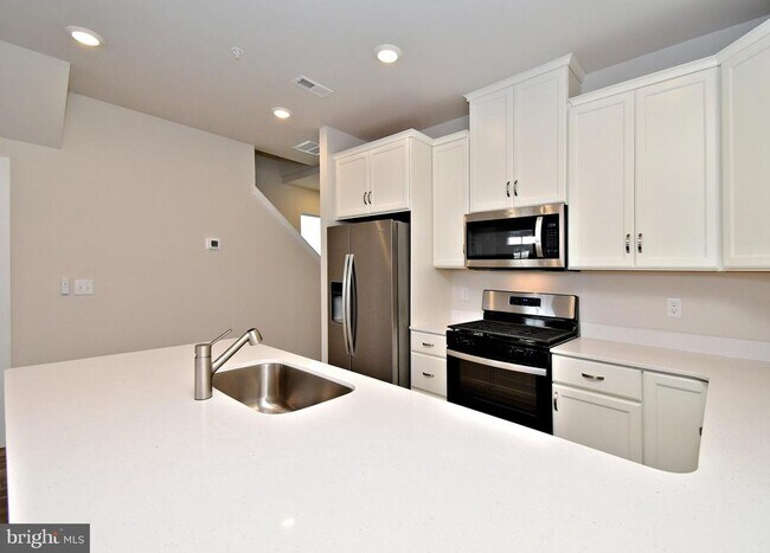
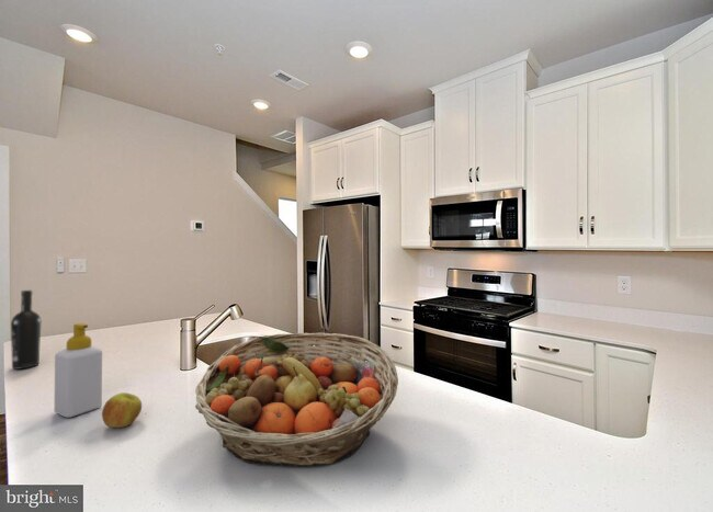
+ apple [101,391,143,429]
+ fruit basket [194,332,399,467]
+ soap bottle [53,322,103,419]
+ wine bottle [10,289,42,371]
